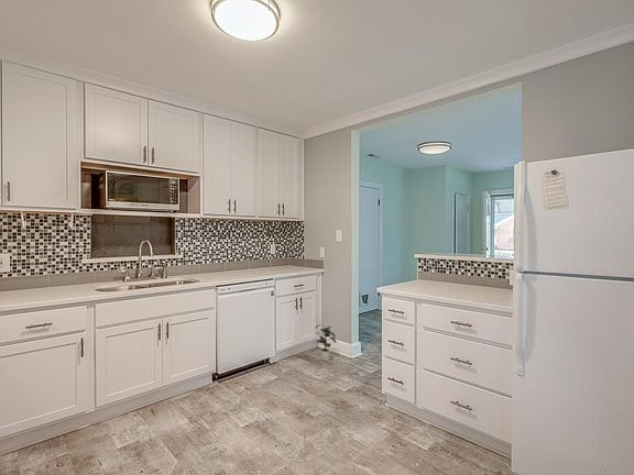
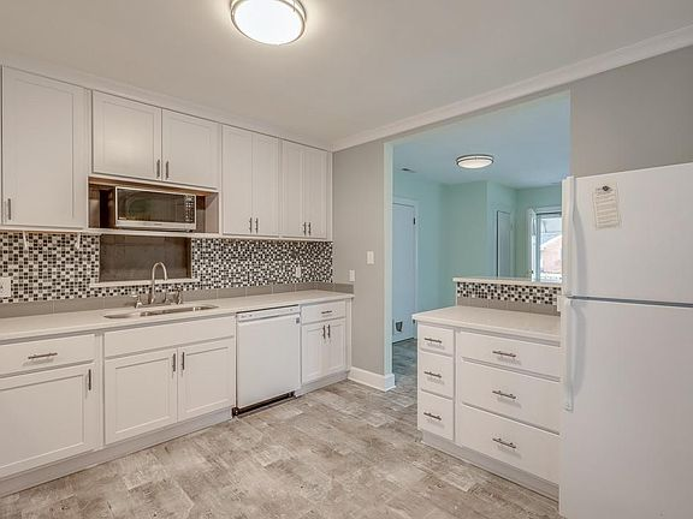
- potted plant [315,323,338,362]
